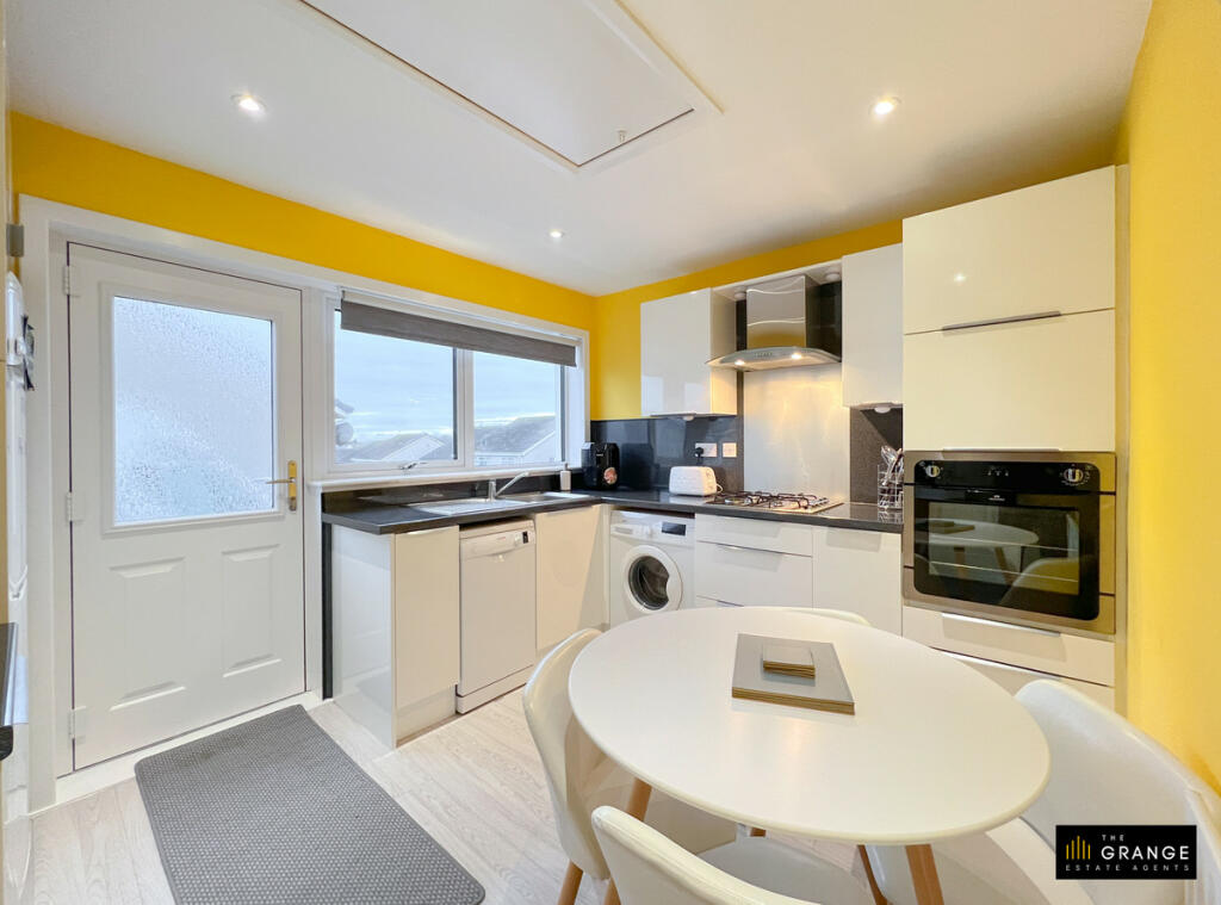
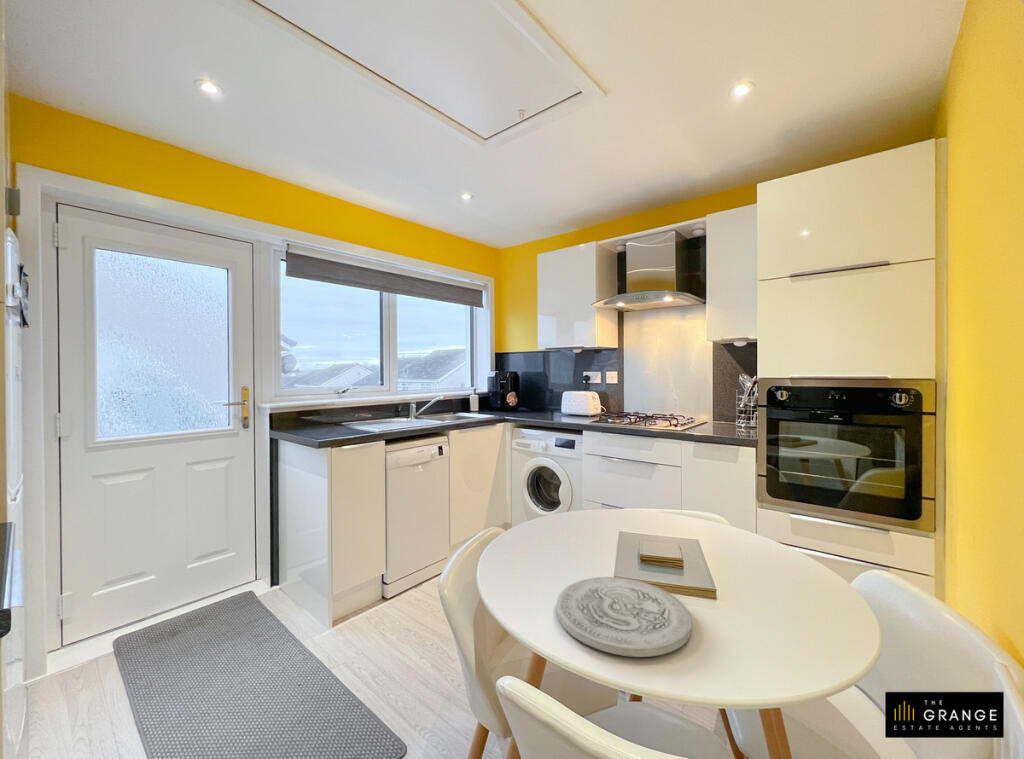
+ plate [556,576,692,658]
